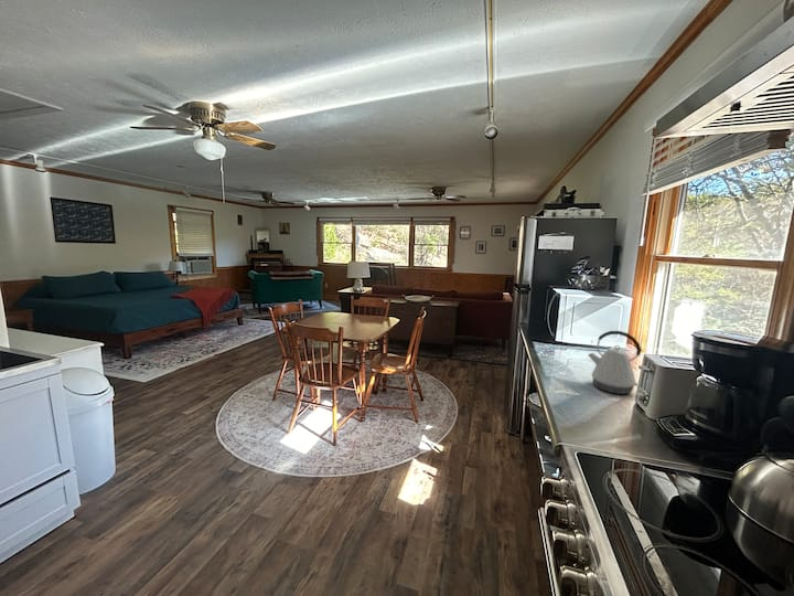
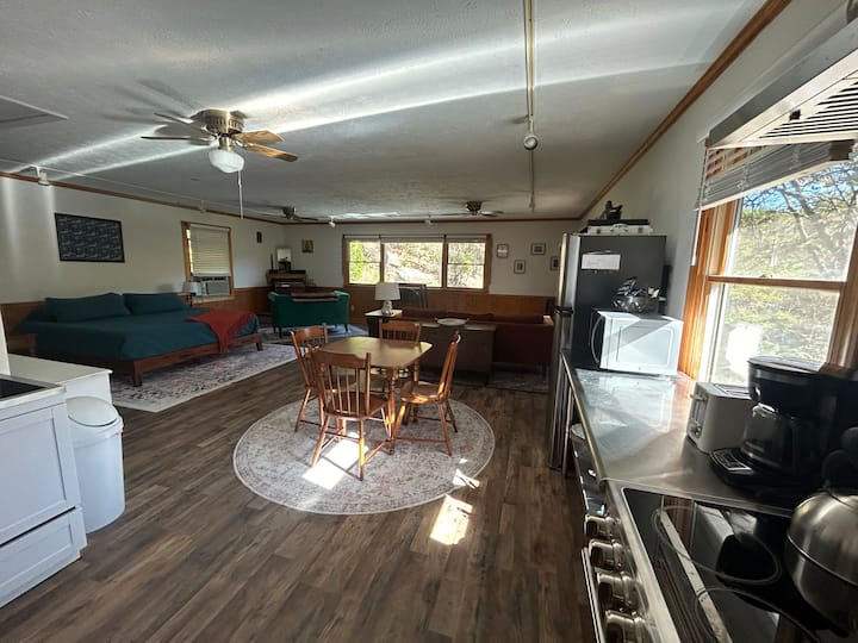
- kettle [587,330,642,395]
